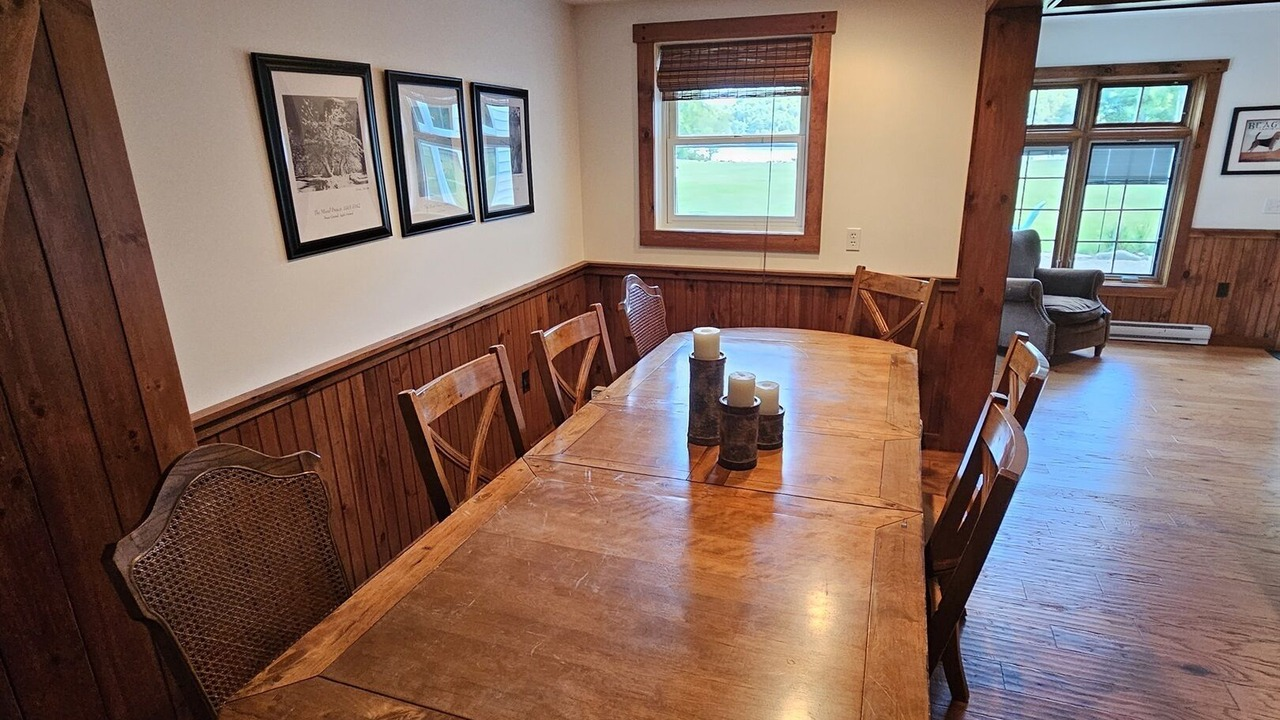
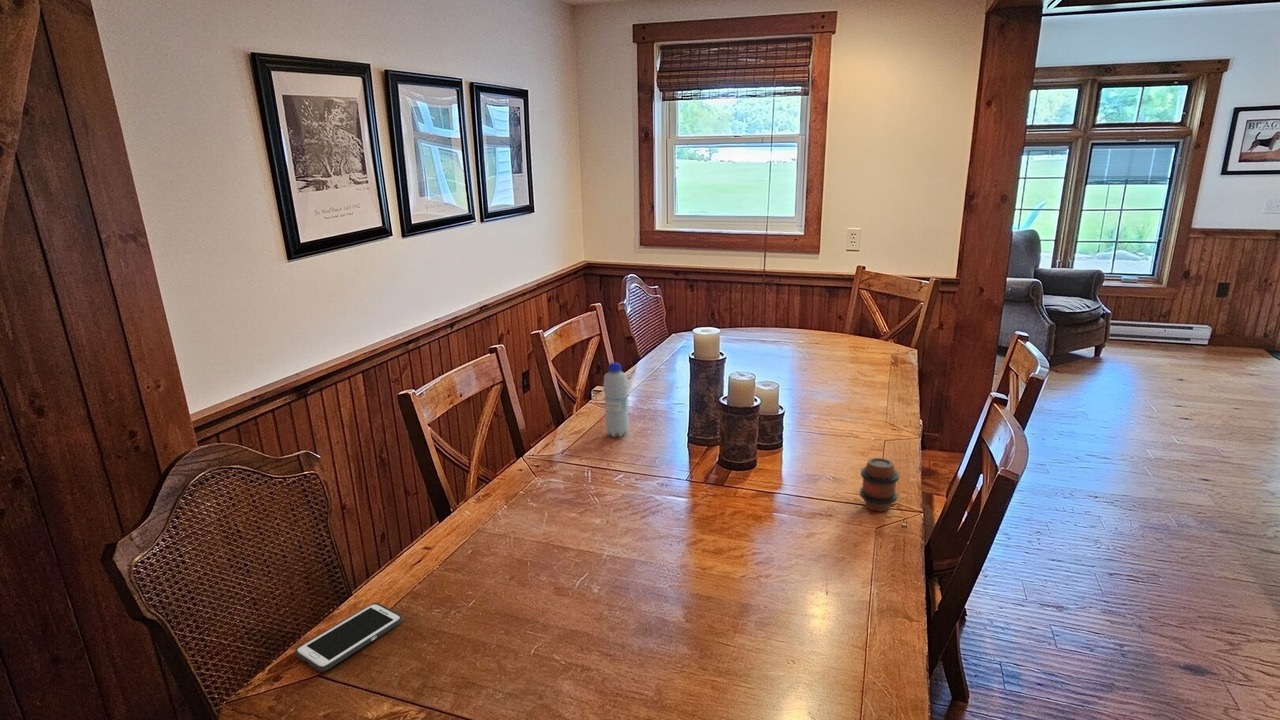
+ cell phone [294,602,404,673]
+ bottle [602,361,630,438]
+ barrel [859,457,900,513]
